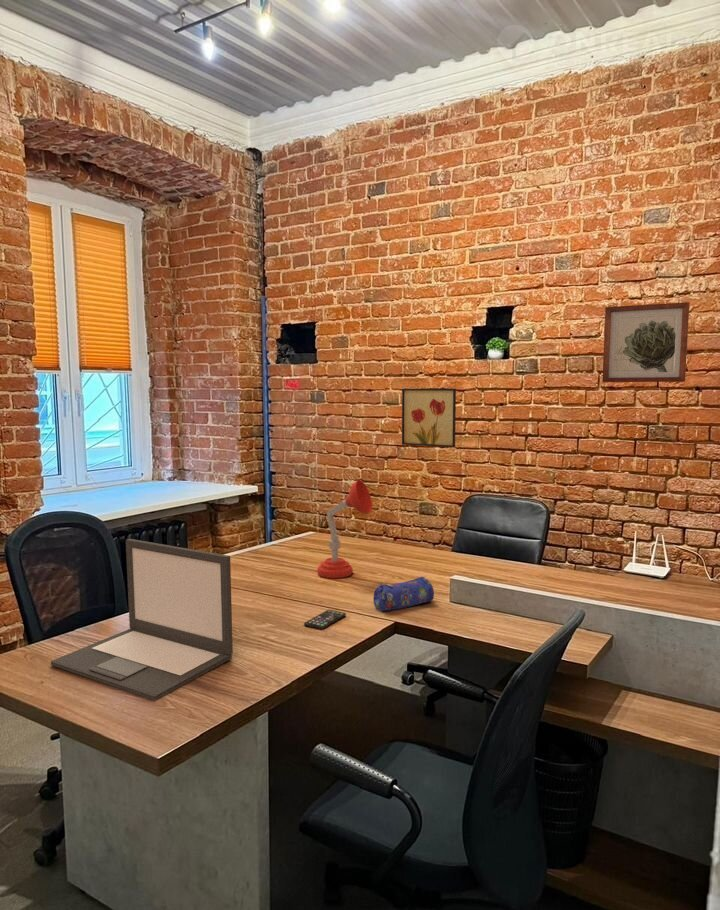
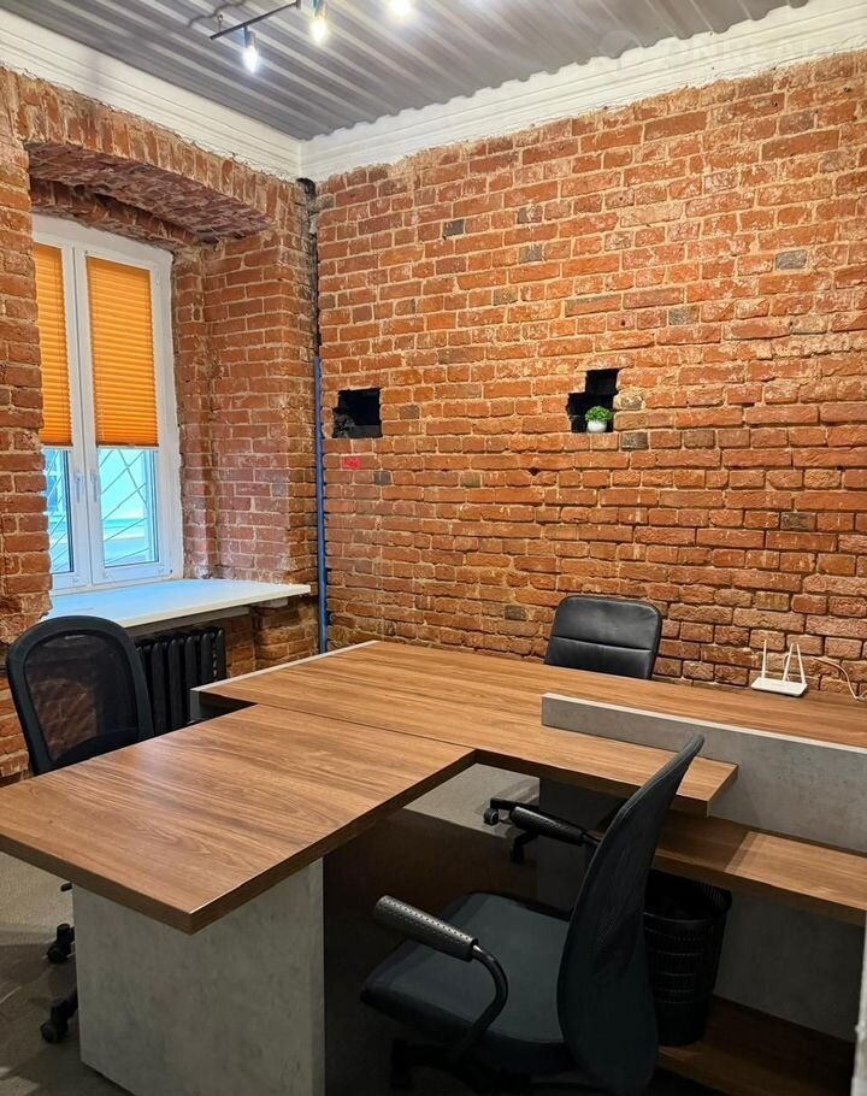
- wall art [401,388,457,448]
- pencil case [372,576,435,612]
- wall art [601,301,691,383]
- smartphone [303,609,347,630]
- laptop [50,538,234,701]
- desk lamp [316,479,373,579]
